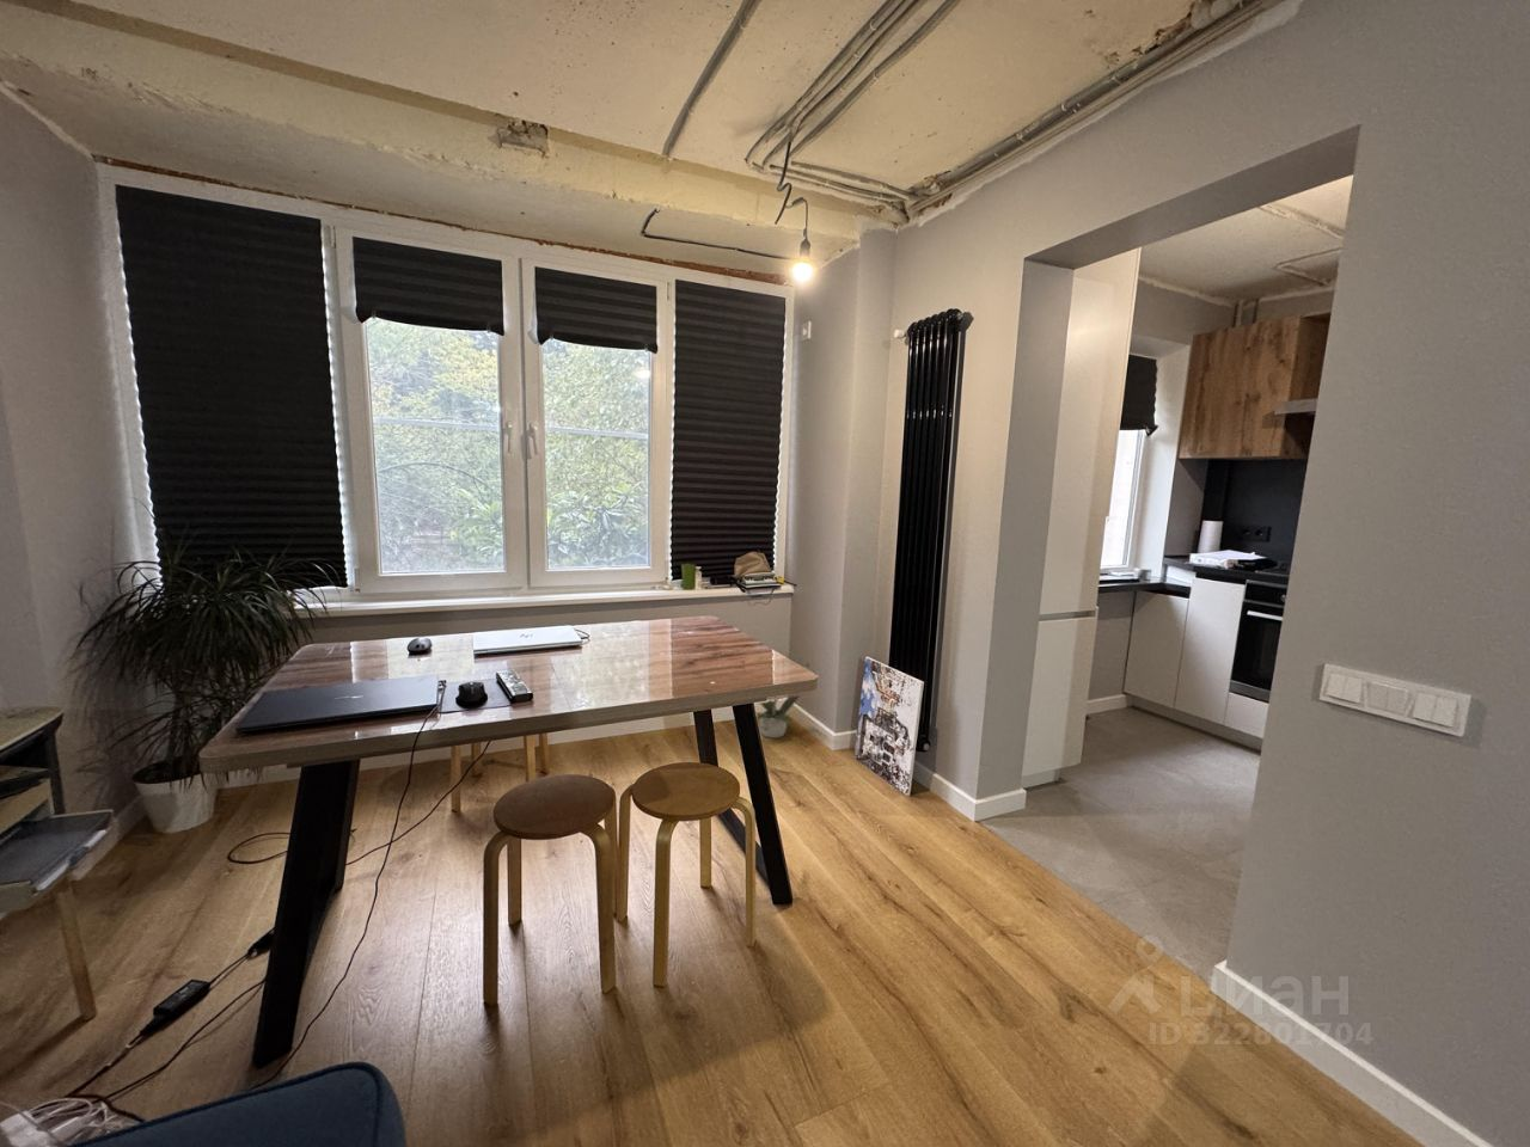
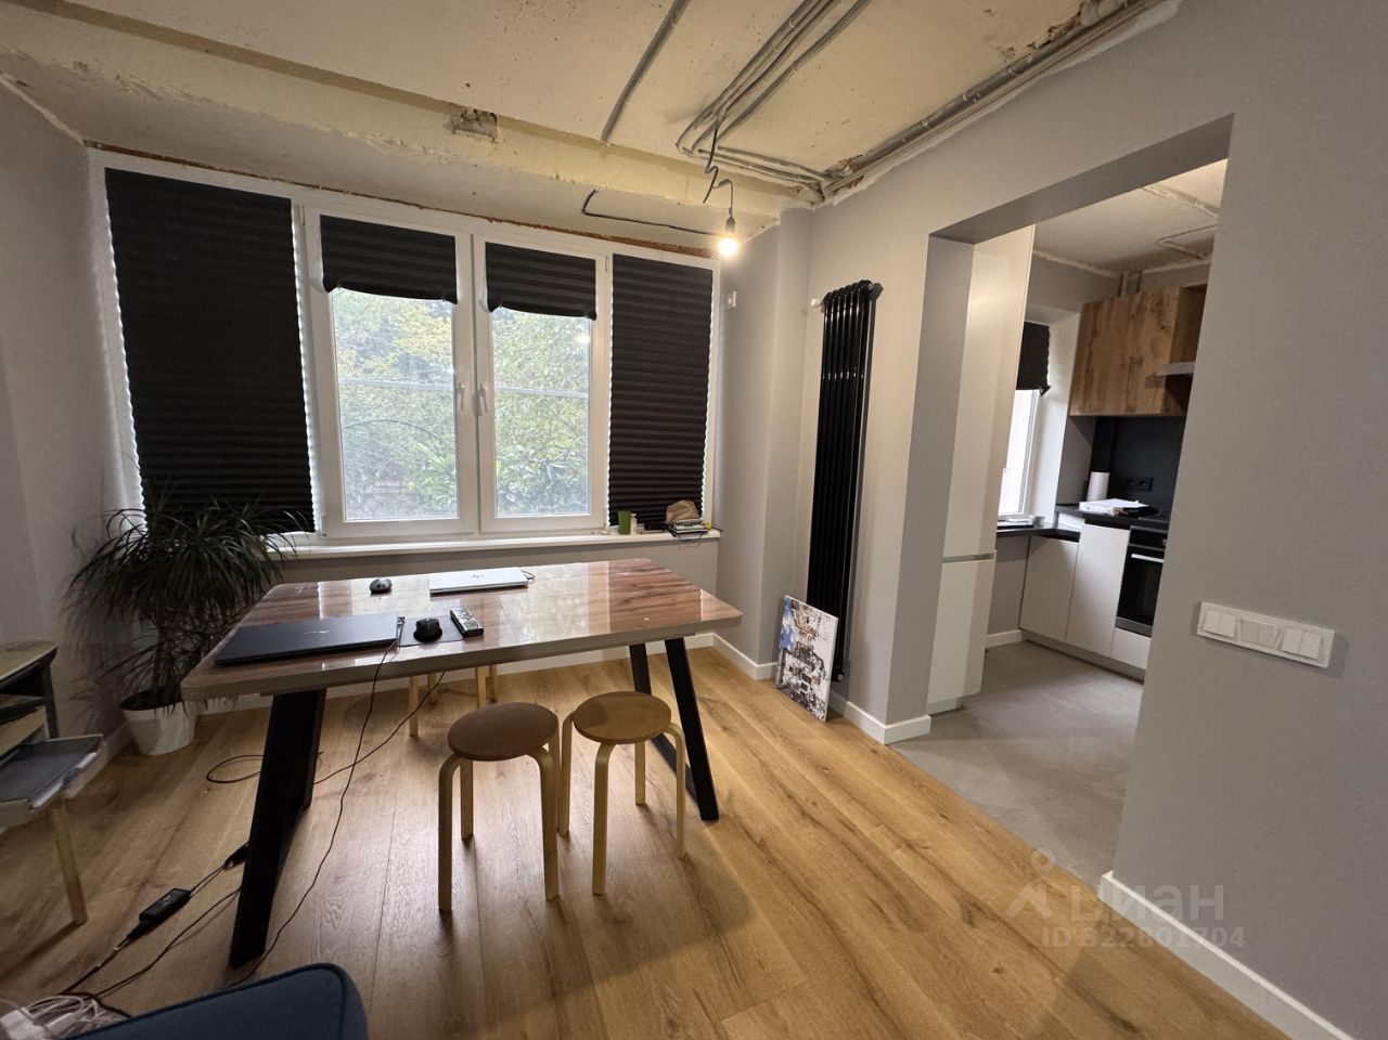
- potted plant [755,651,814,740]
